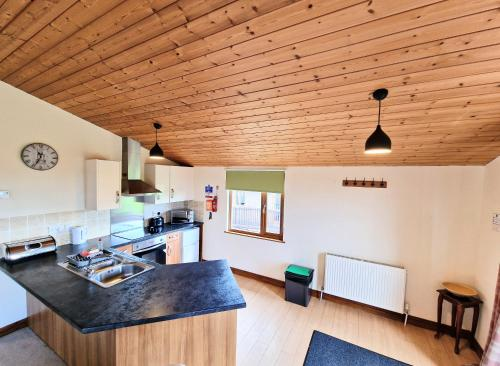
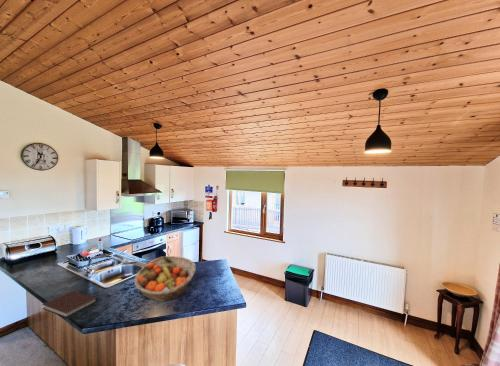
+ notebook [41,290,98,319]
+ fruit basket [133,255,197,302]
